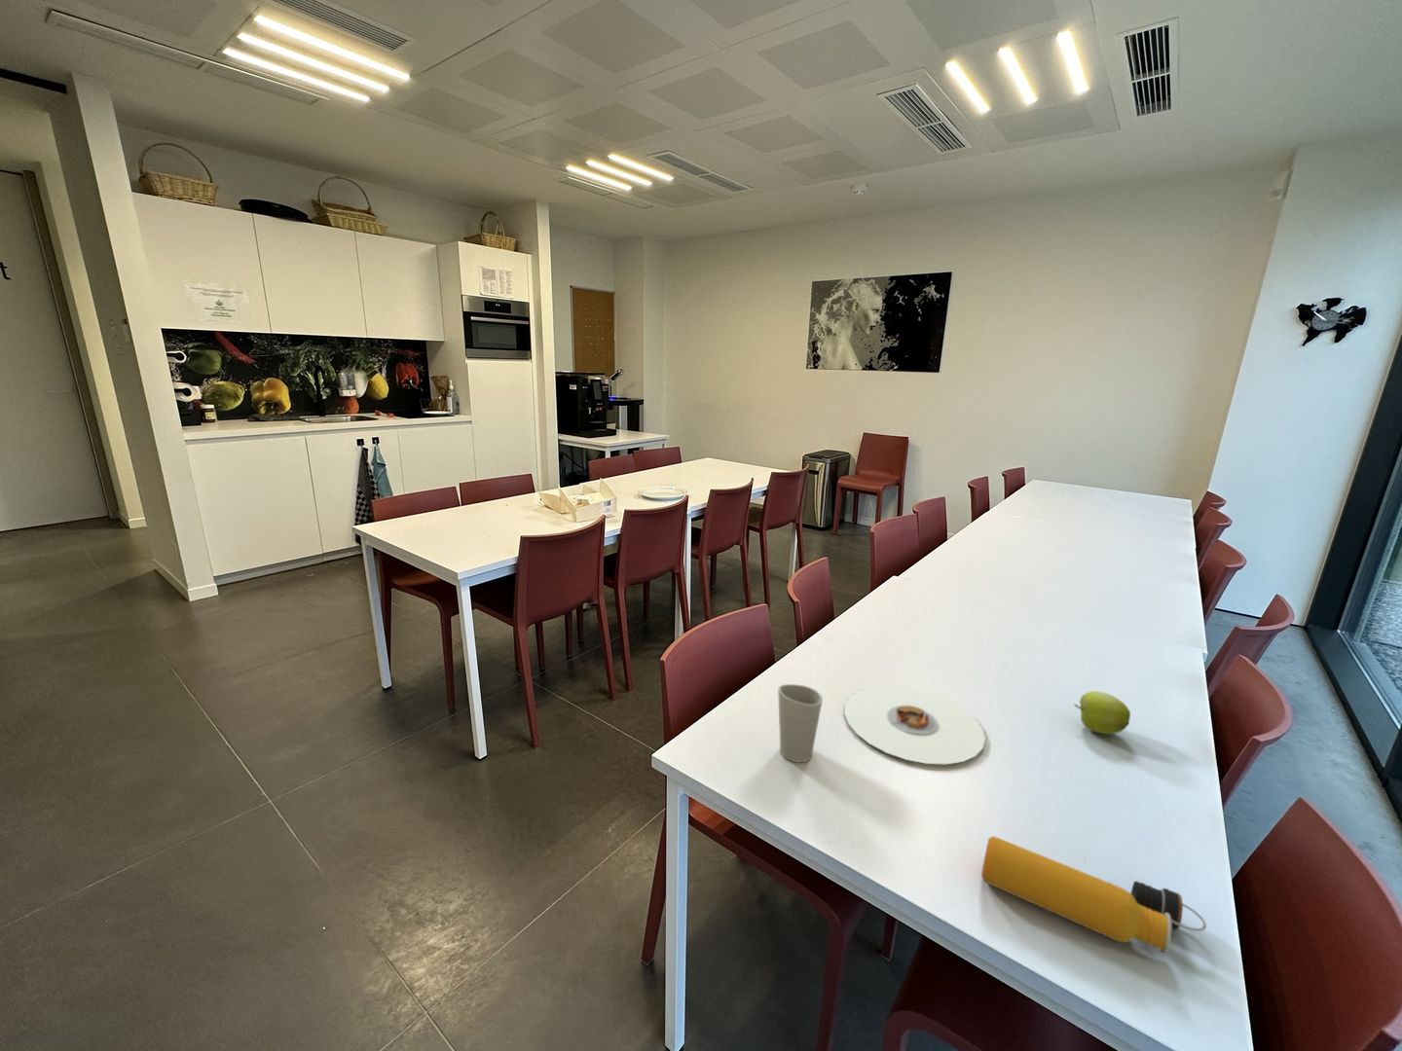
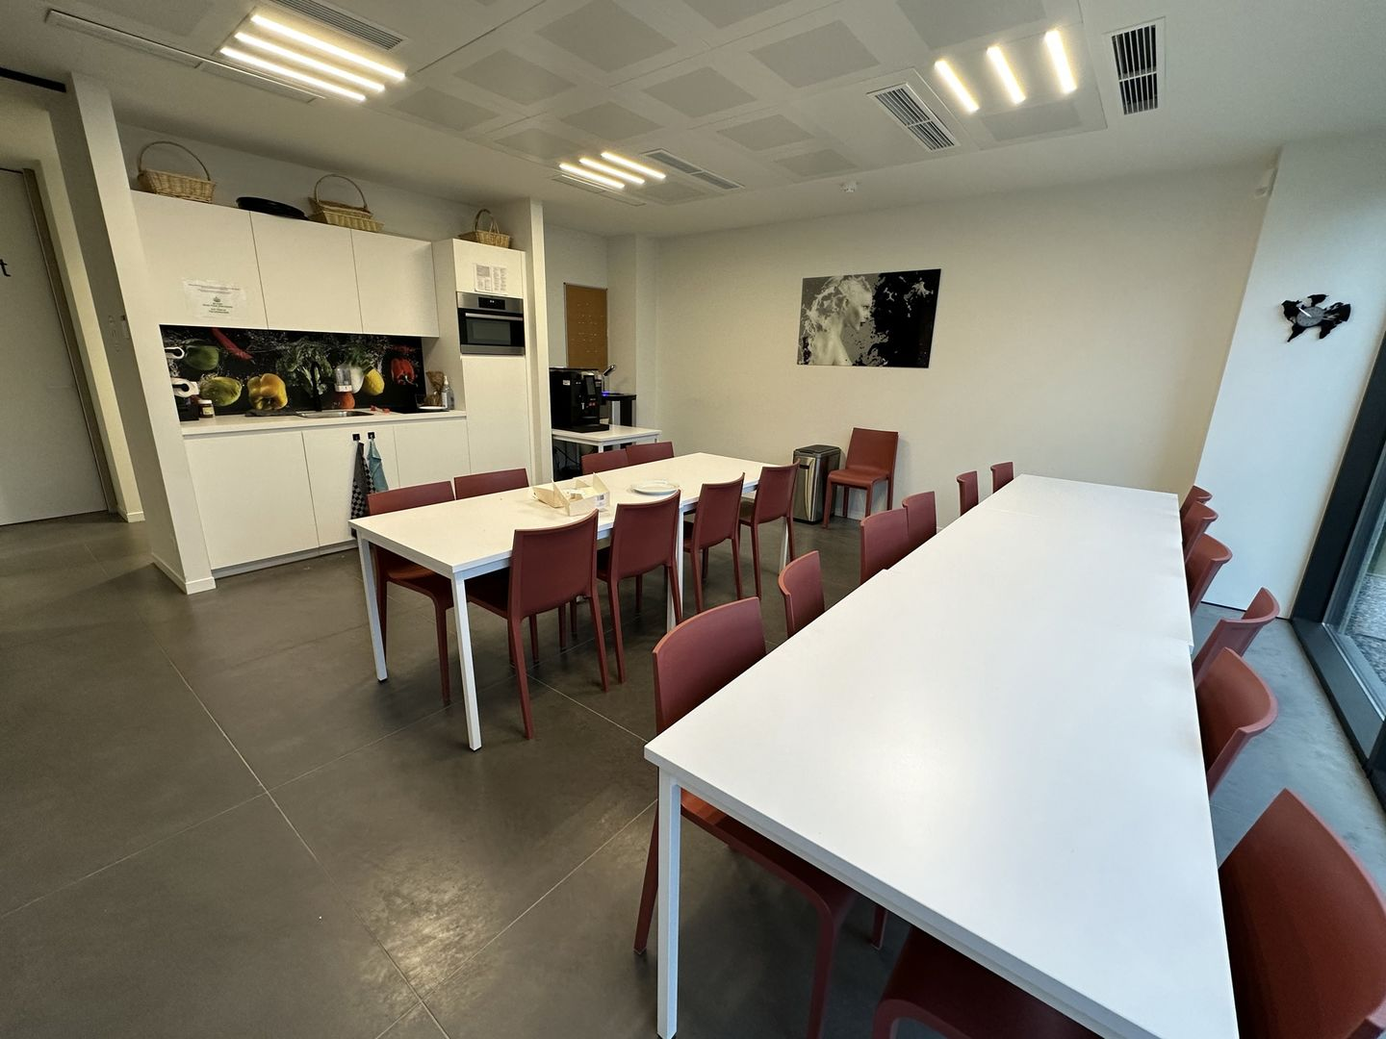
- plate [843,686,986,765]
- water bottle [980,836,1208,956]
- apple [1073,690,1132,735]
- cup [777,683,824,763]
